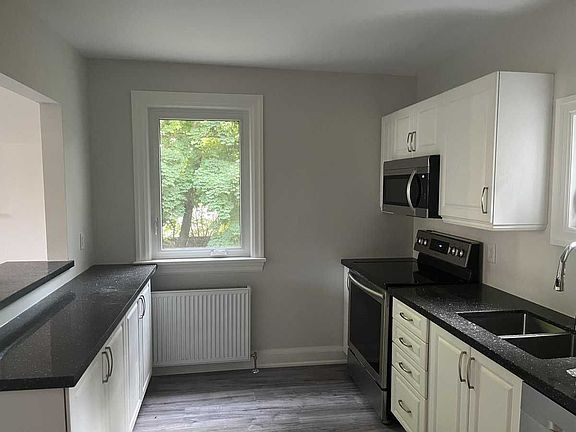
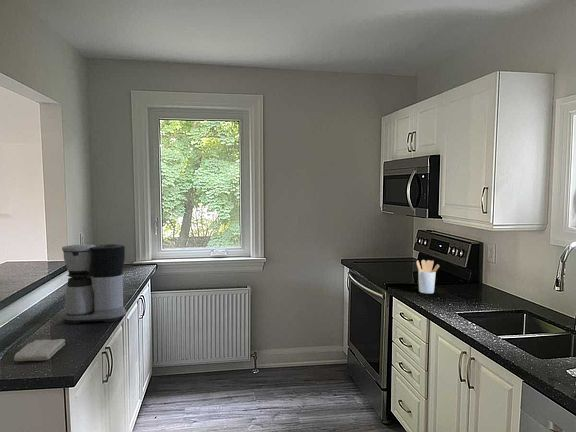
+ washcloth [13,338,66,362]
+ utensil holder [416,259,440,294]
+ coffee maker [61,243,127,325]
